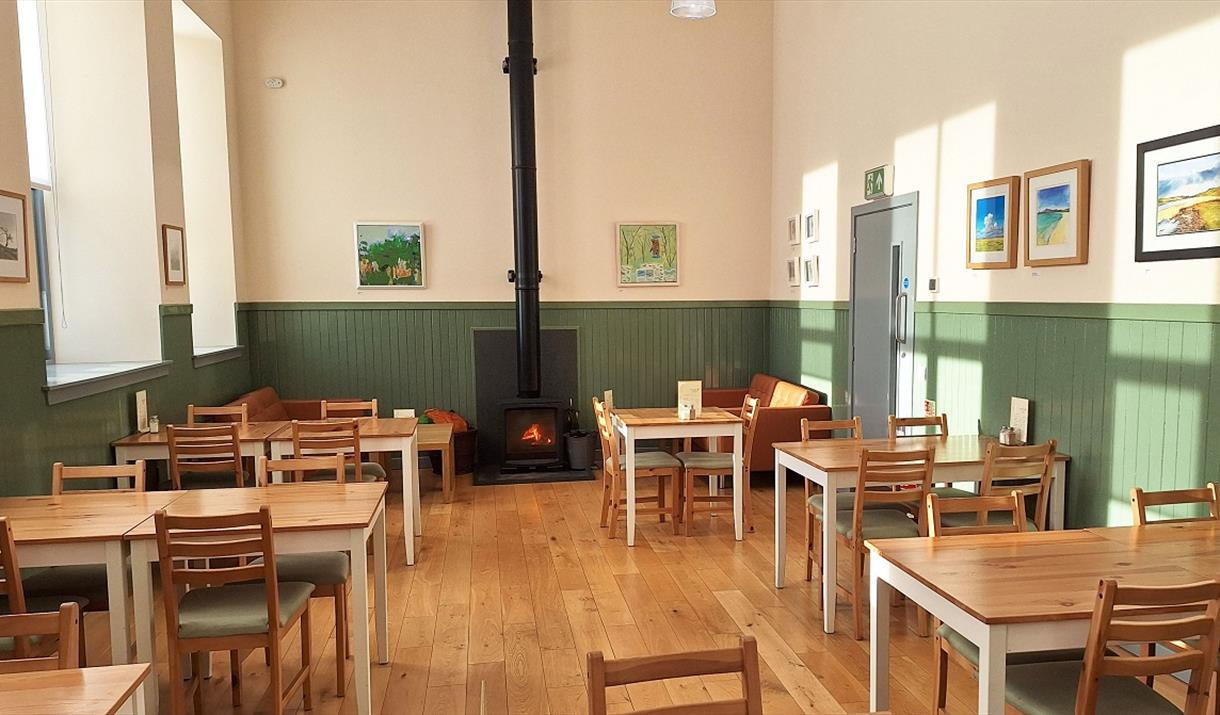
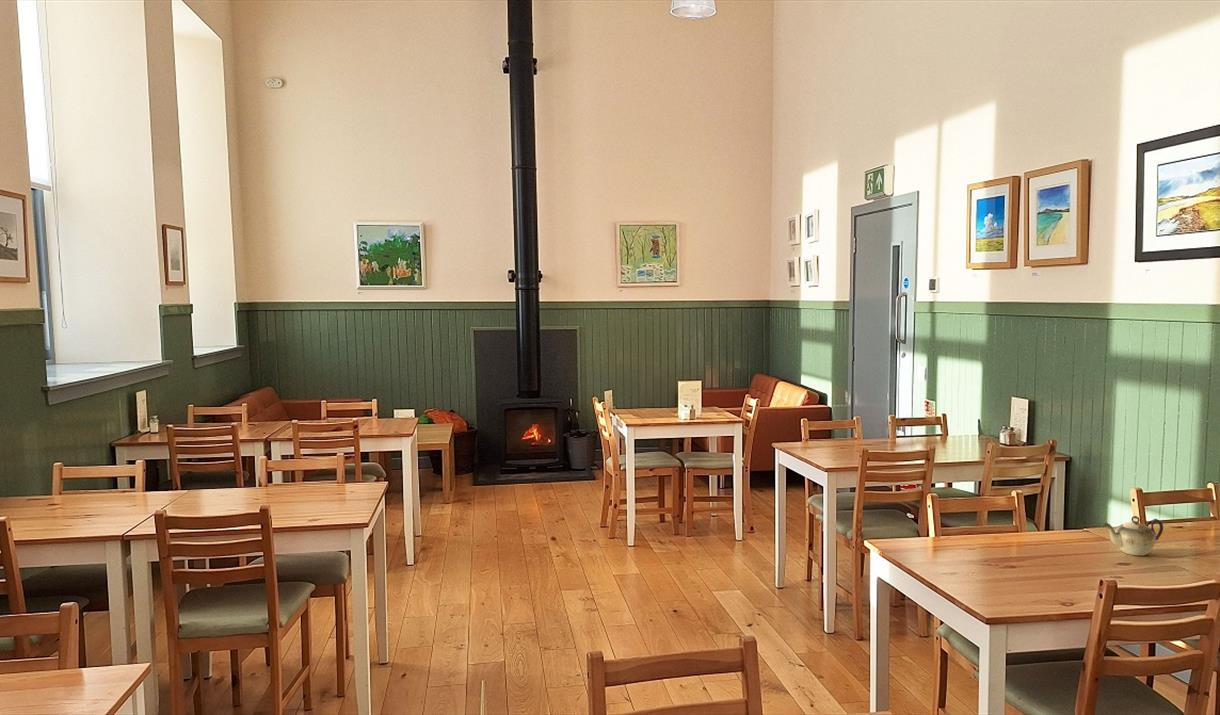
+ teapot [1101,515,1164,557]
